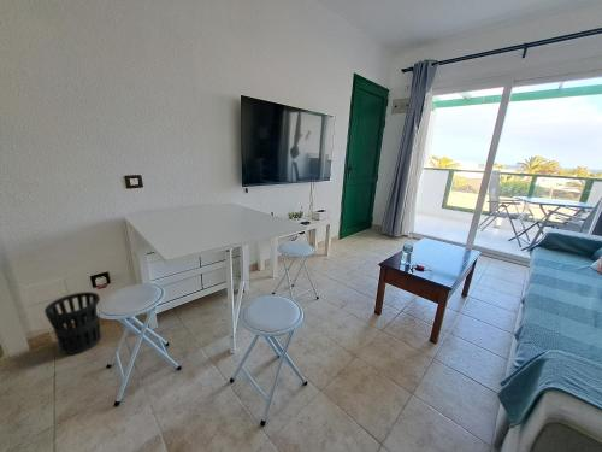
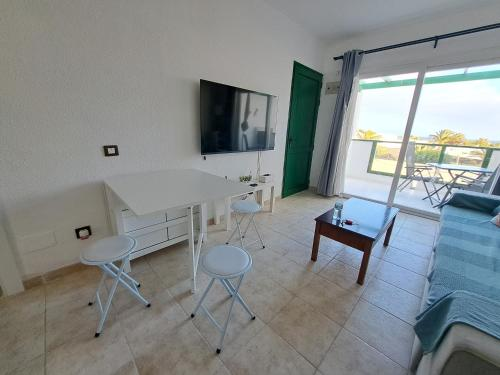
- wastebasket [43,290,102,356]
